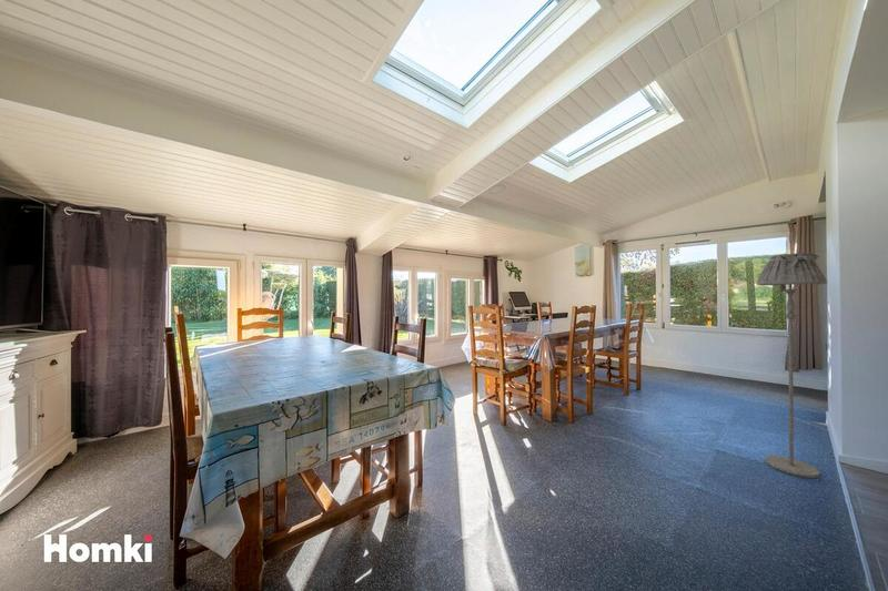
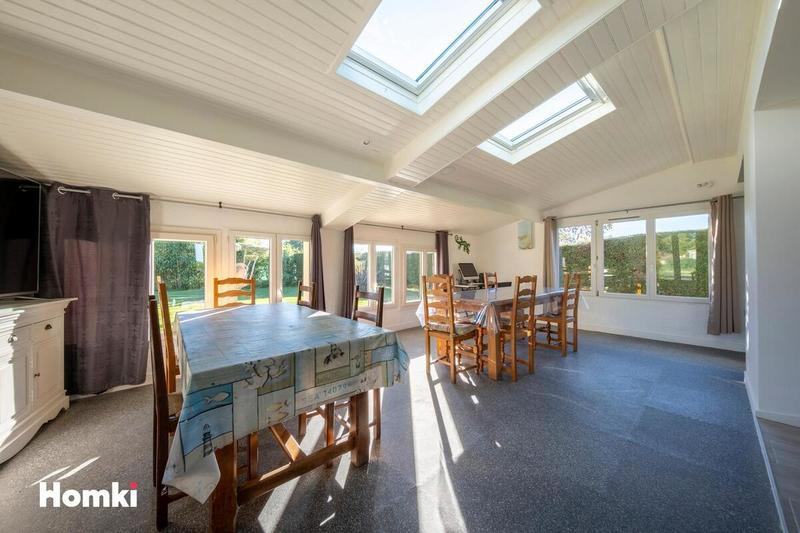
- floor lamp [756,252,828,479]
